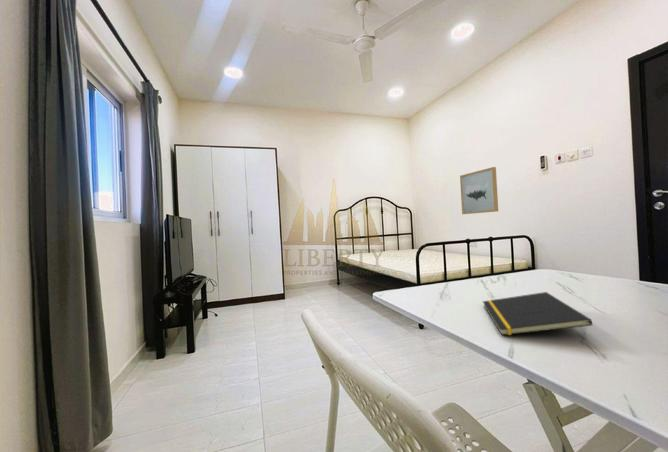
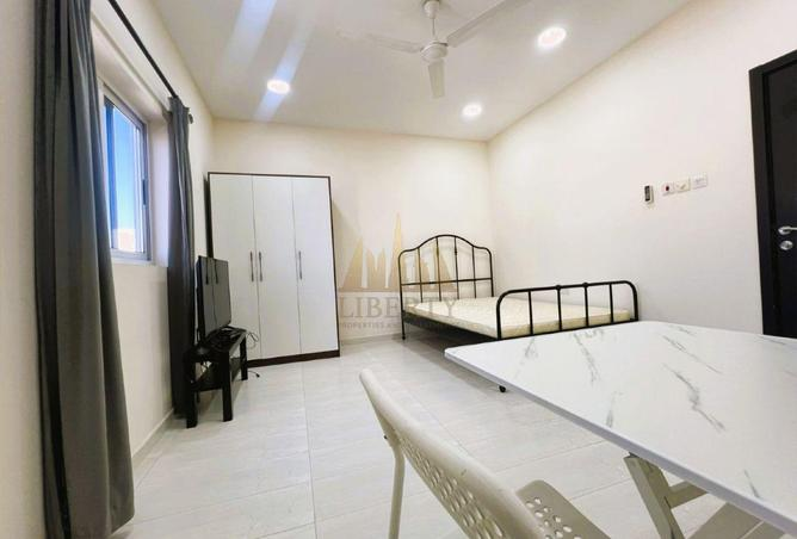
- notepad [482,291,594,336]
- wall art [459,166,499,215]
